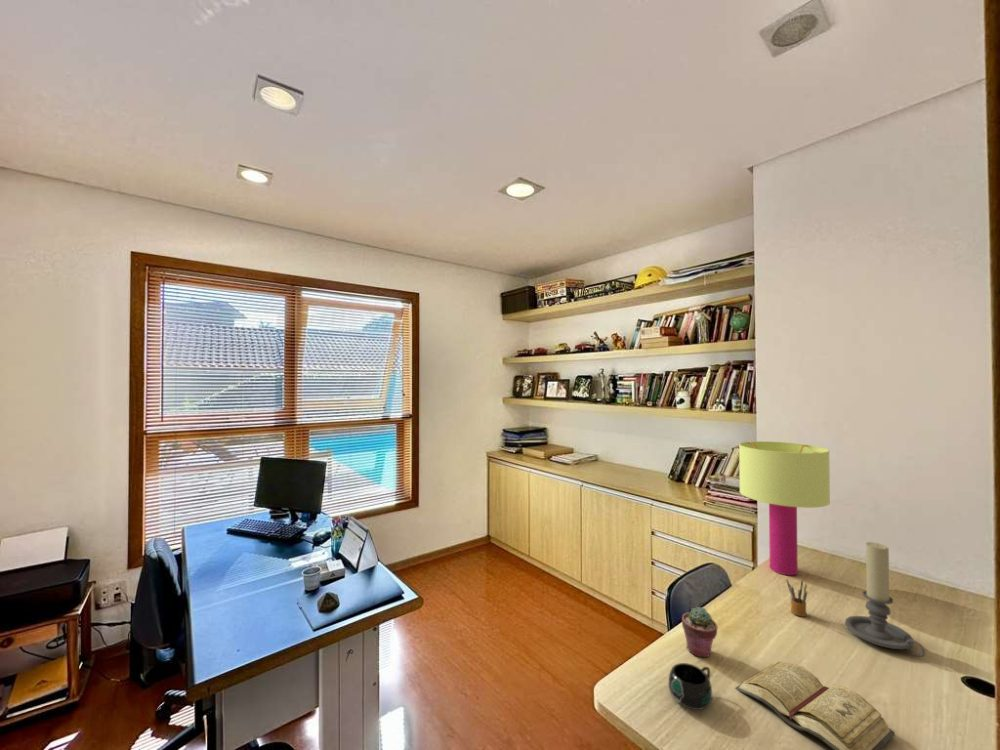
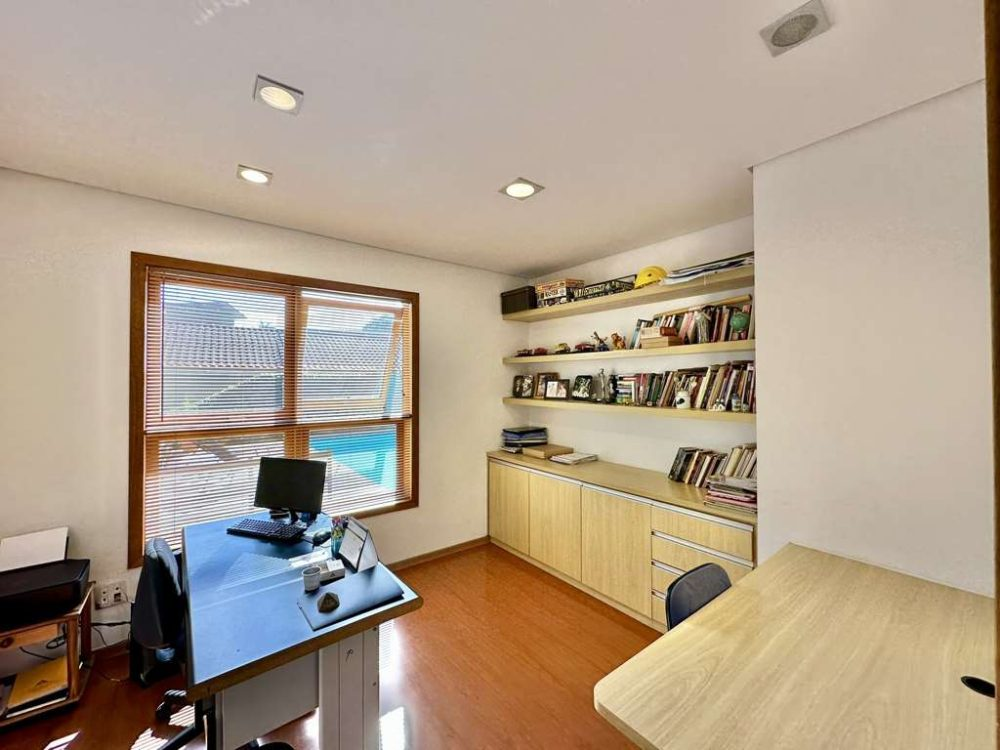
- diary [734,661,896,750]
- pencil box [786,579,808,617]
- candle holder [844,541,926,658]
- mug [668,662,713,711]
- table lamp [738,440,831,576]
- potted succulent [681,606,718,658]
